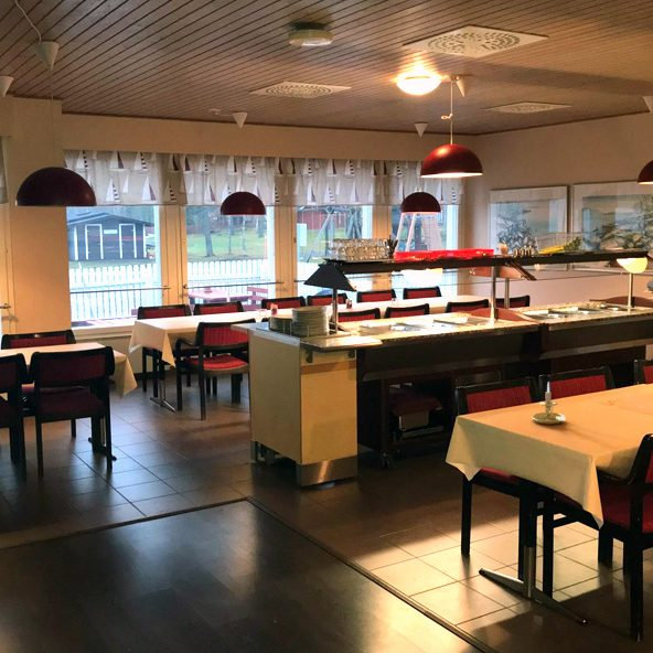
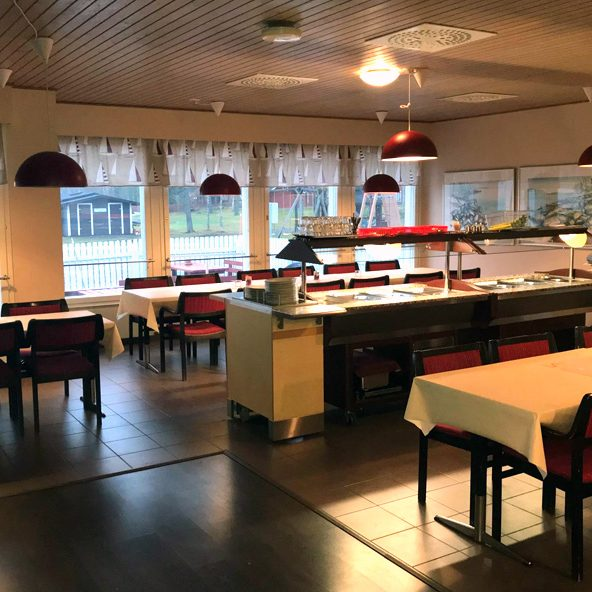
- candle holder [531,382,566,426]
